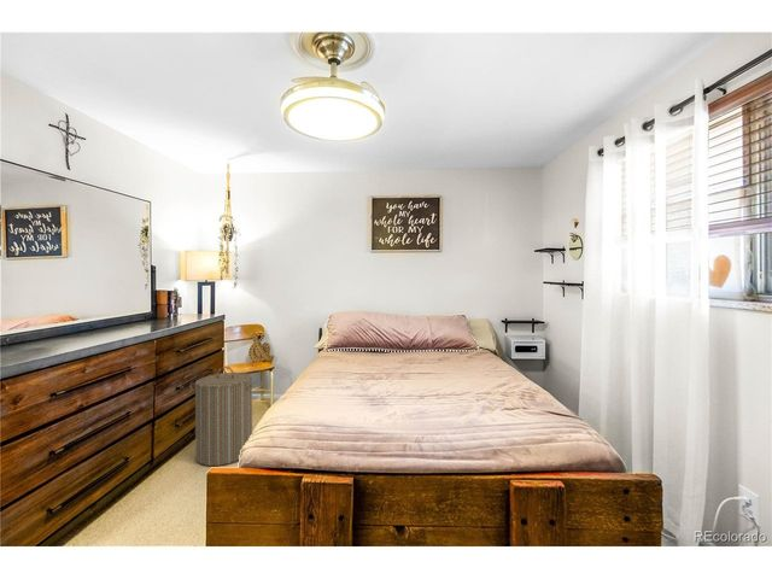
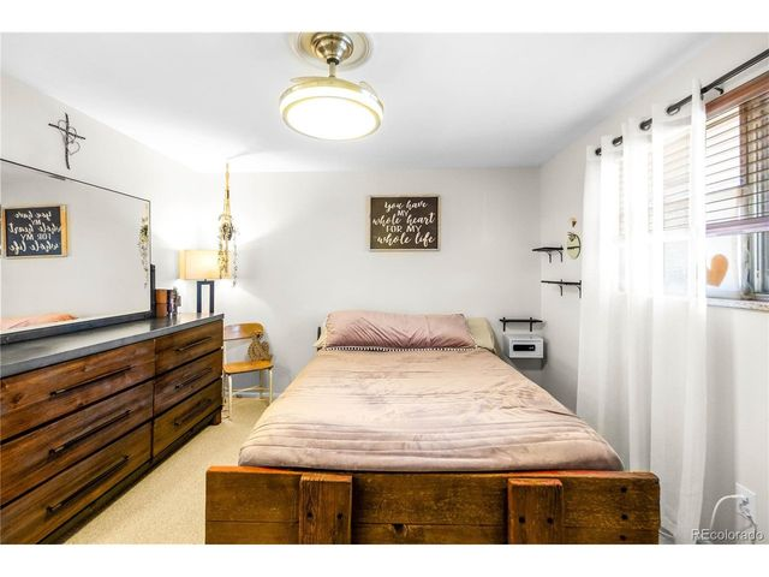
- laundry hamper [188,365,258,467]
